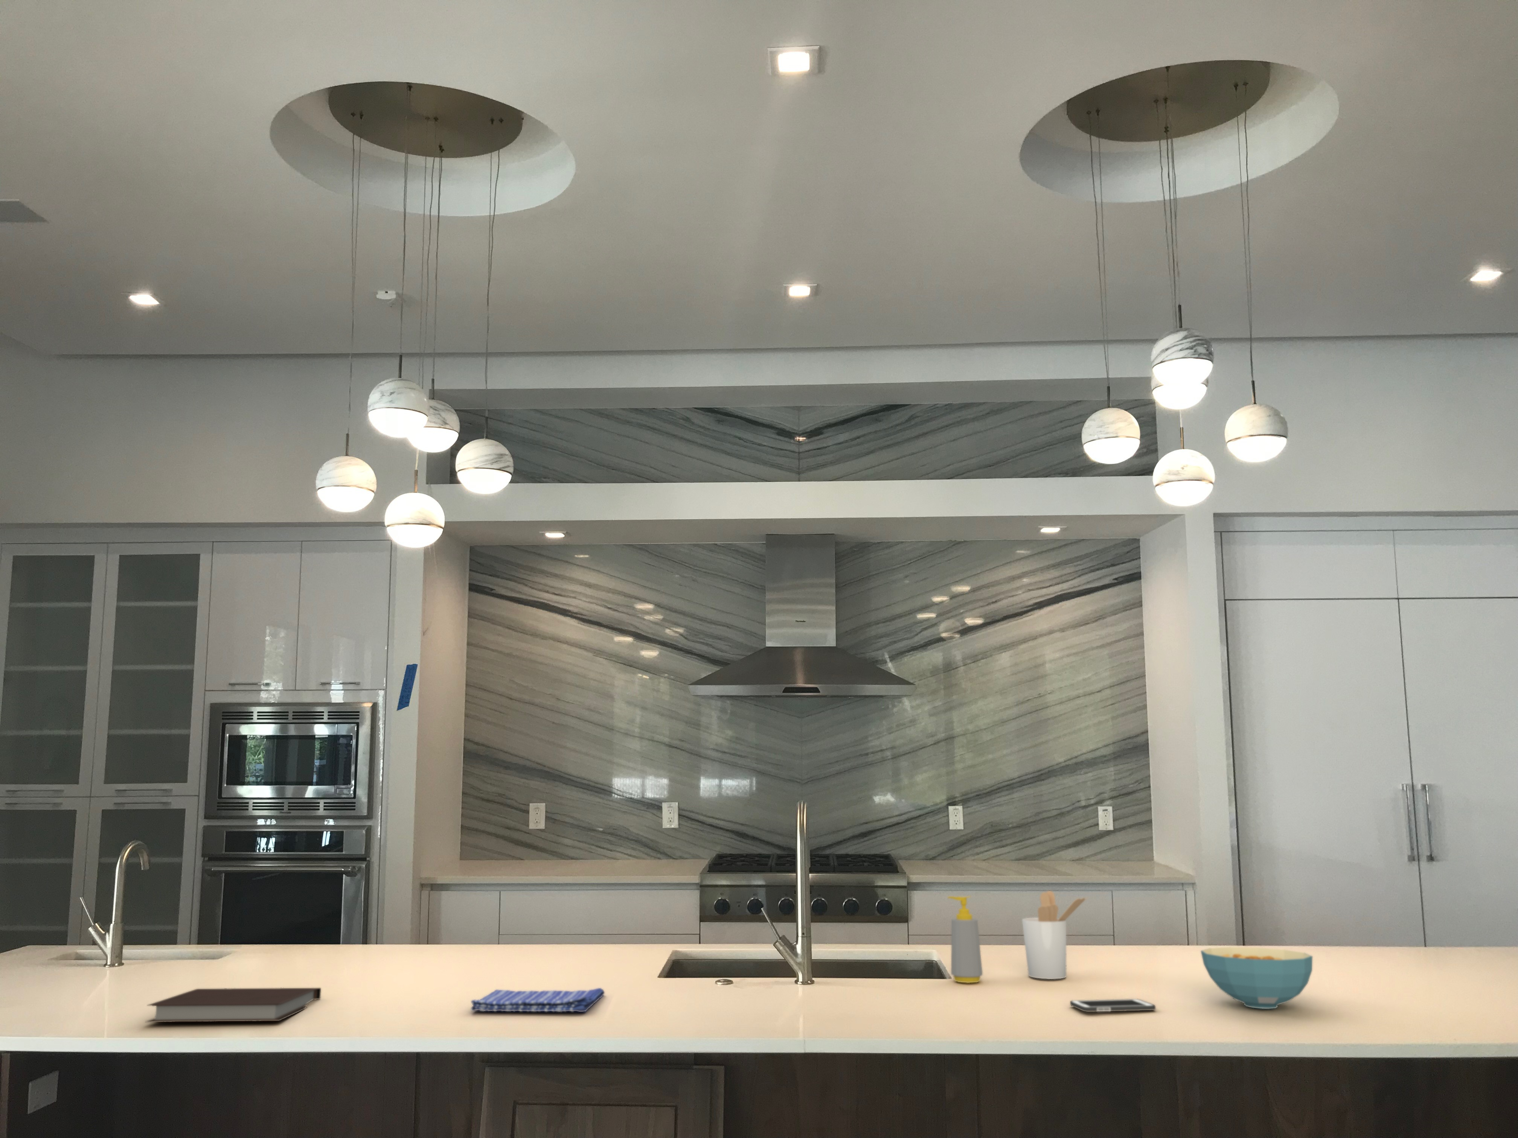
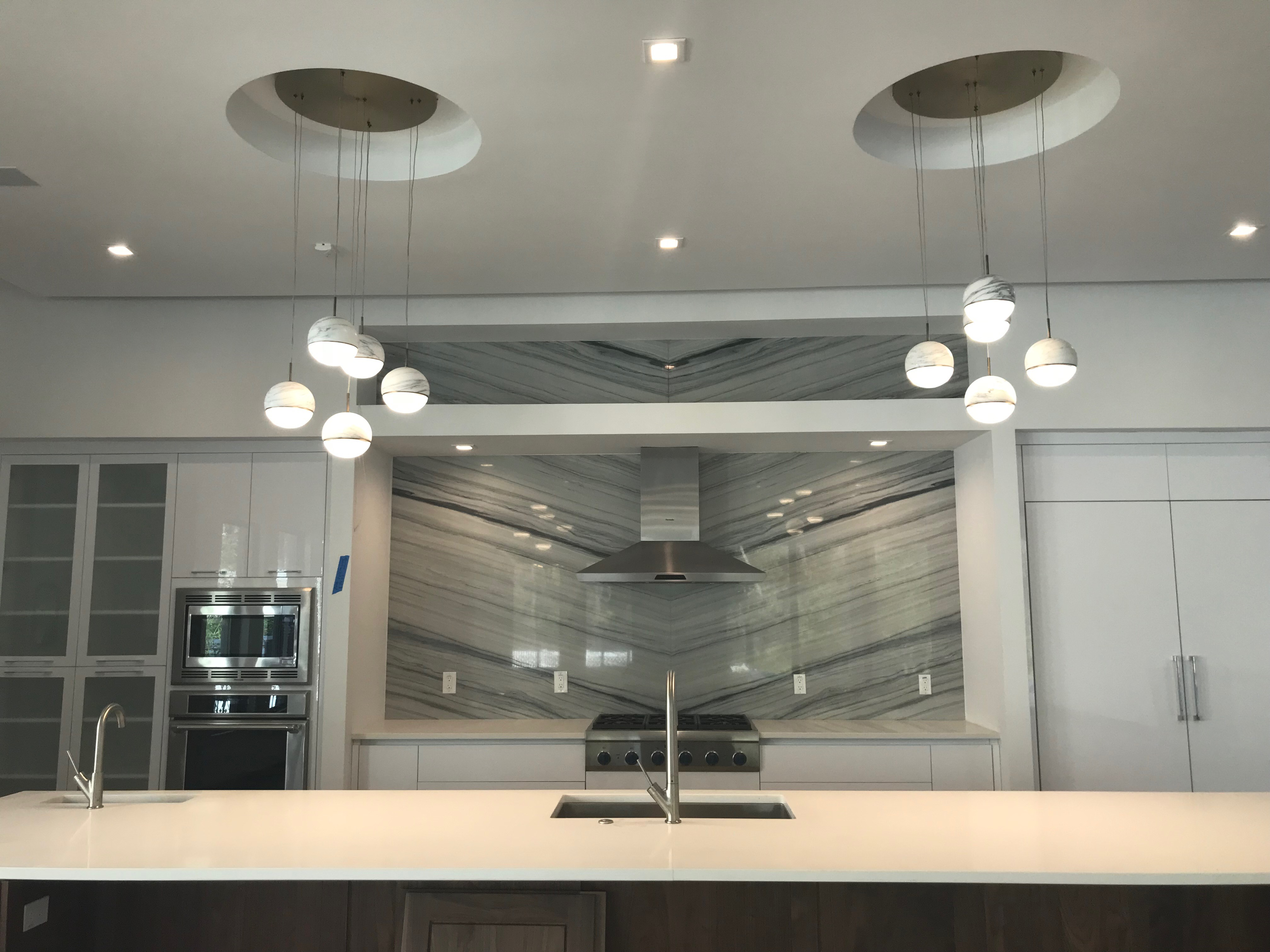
- dish towel [470,987,605,1012]
- notebook [145,987,322,1022]
- soap bottle [947,895,983,984]
- cereal bowl [1200,947,1312,1009]
- utensil holder [1022,891,1089,979]
- cell phone [1070,998,1156,1012]
